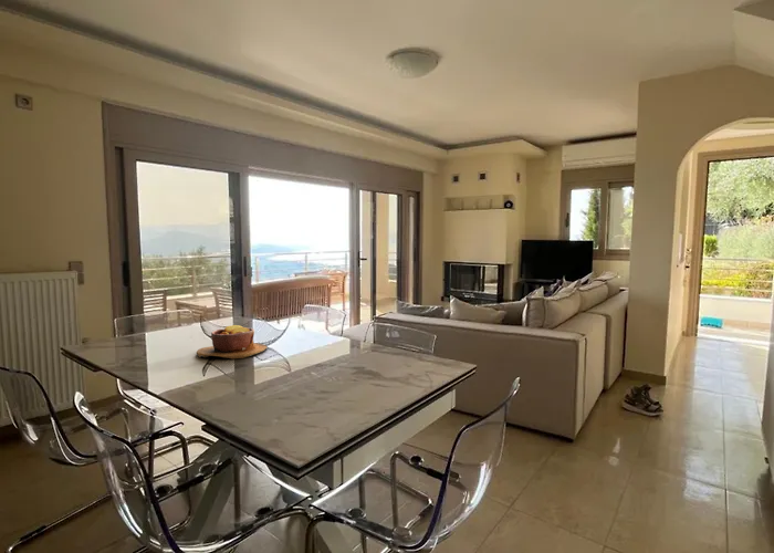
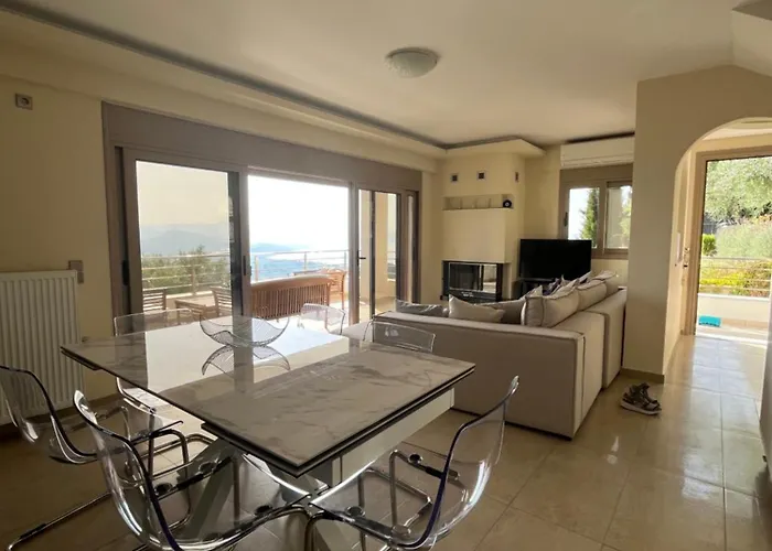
- bowl [196,324,269,359]
